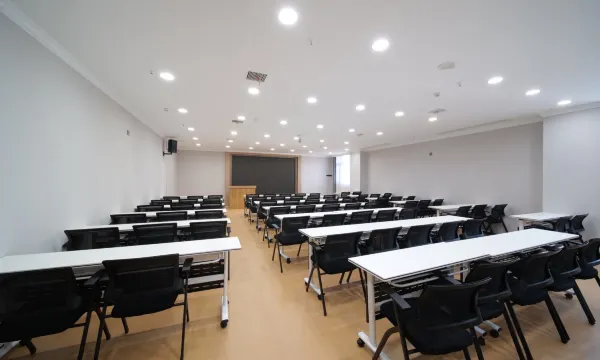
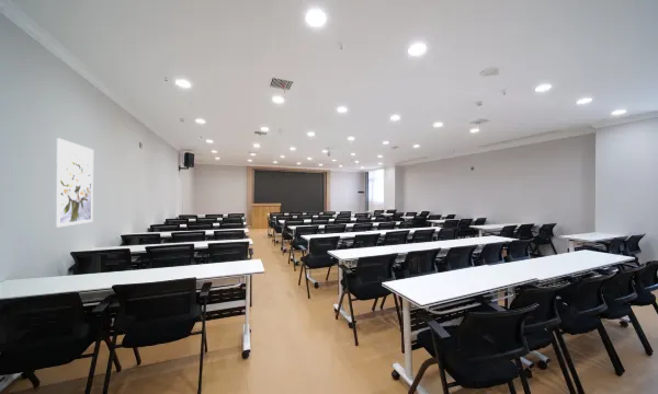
+ wall art [55,137,94,229]
